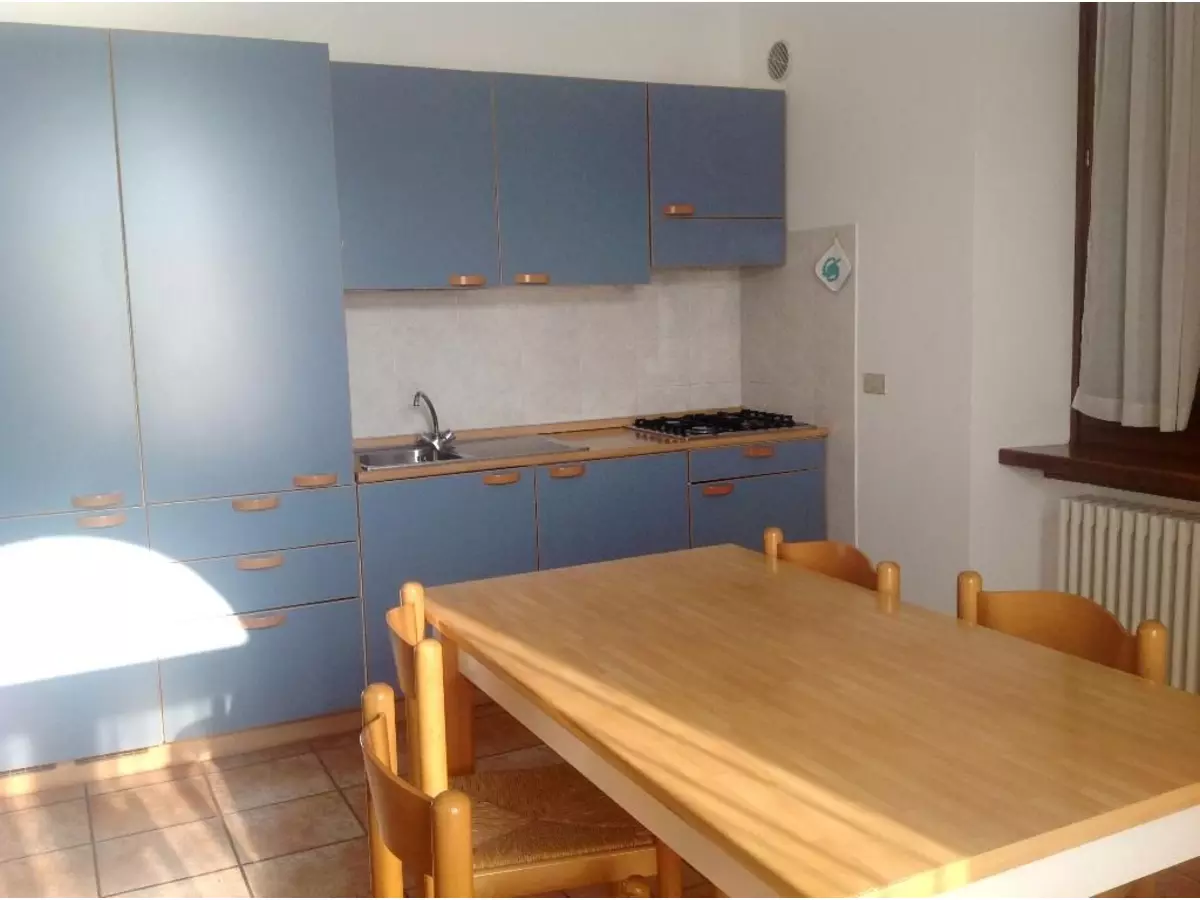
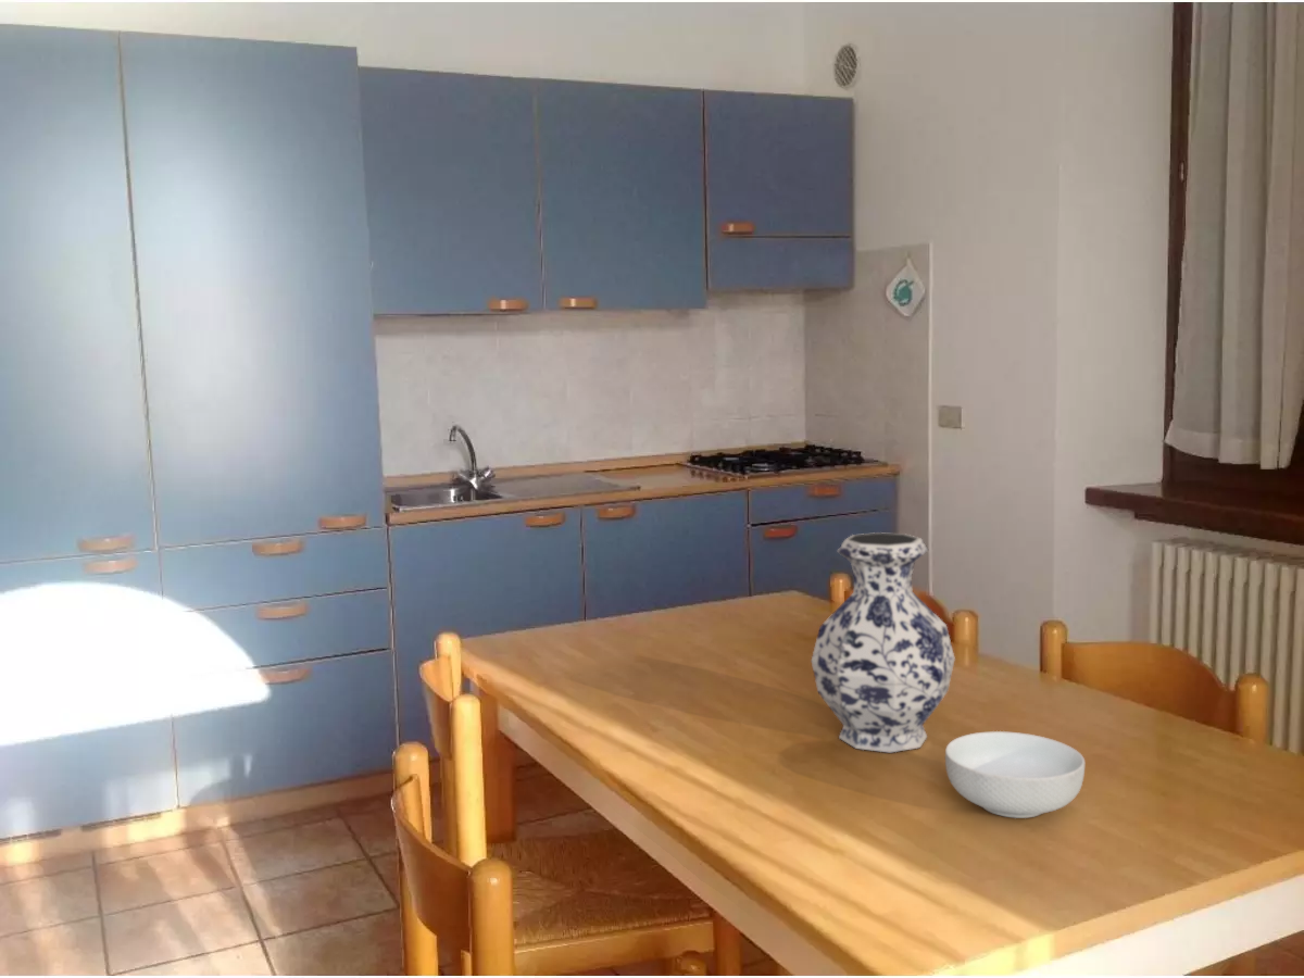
+ cereal bowl [944,730,1086,819]
+ vase [811,531,956,753]
